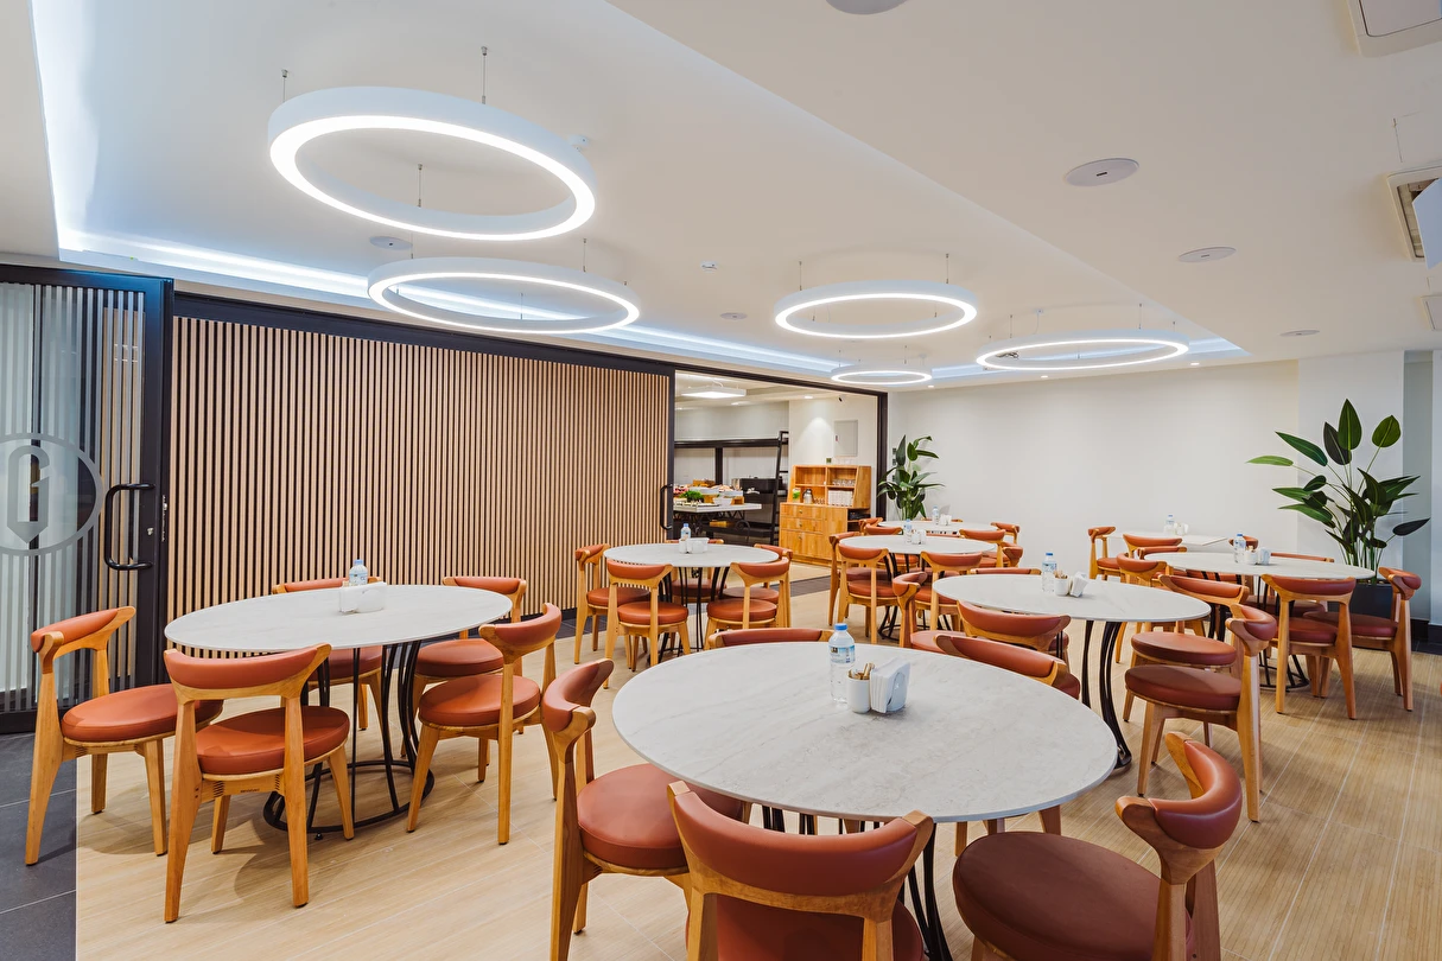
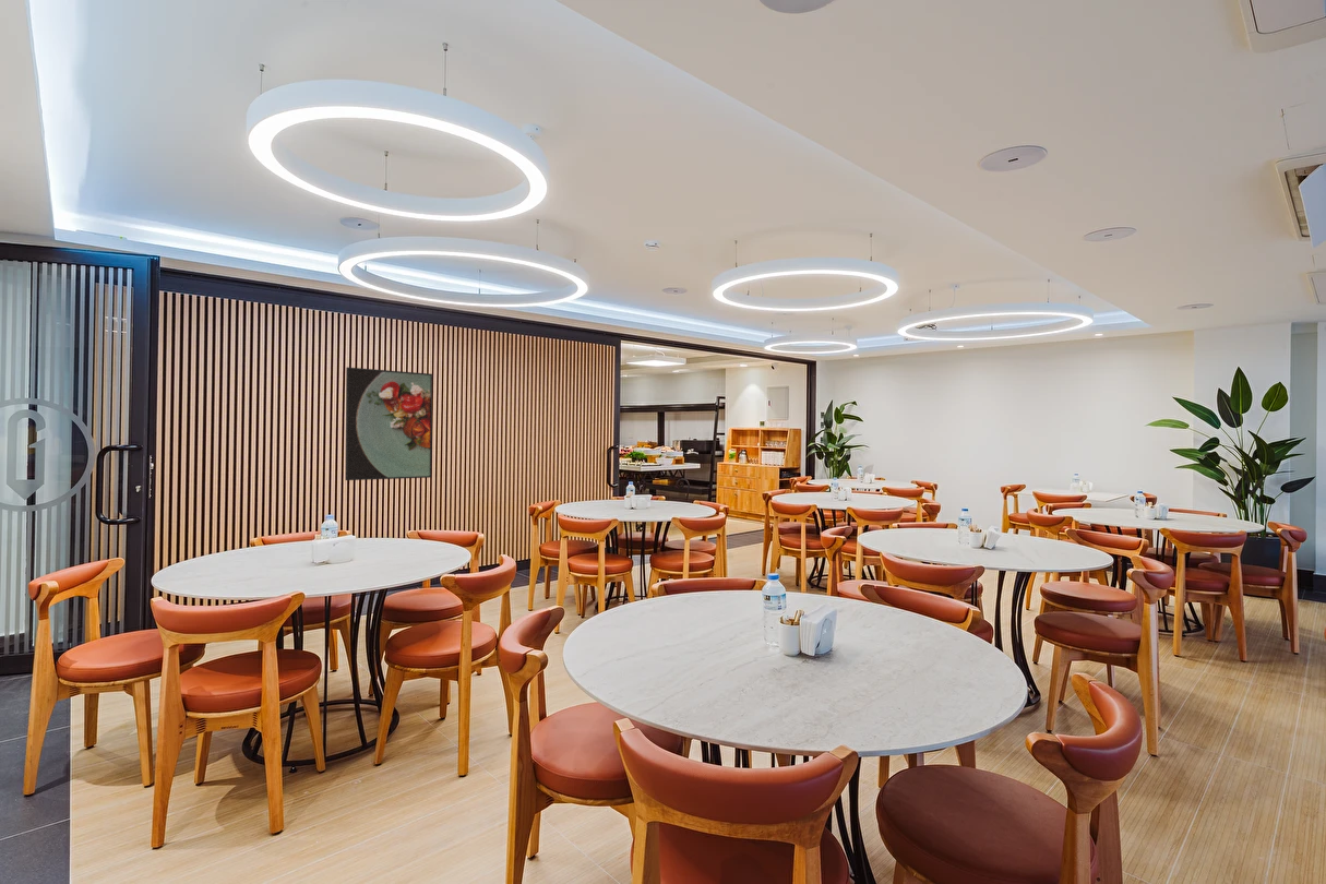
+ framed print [345,367,433,481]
